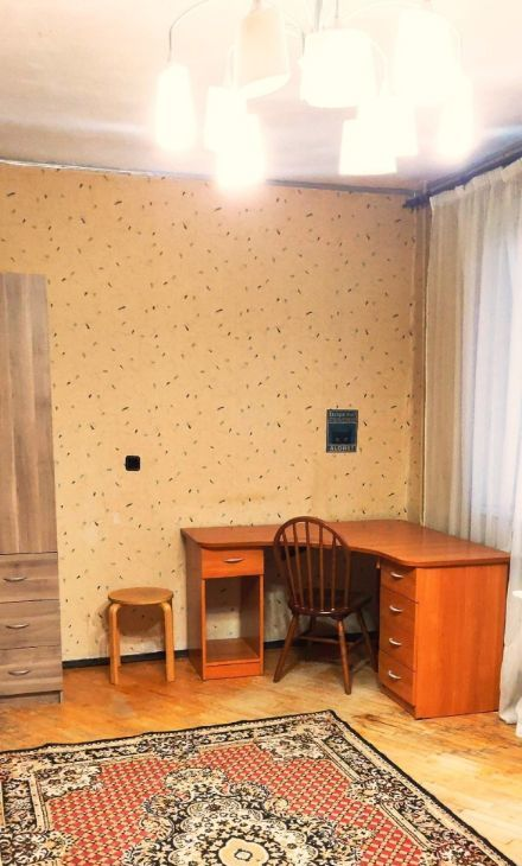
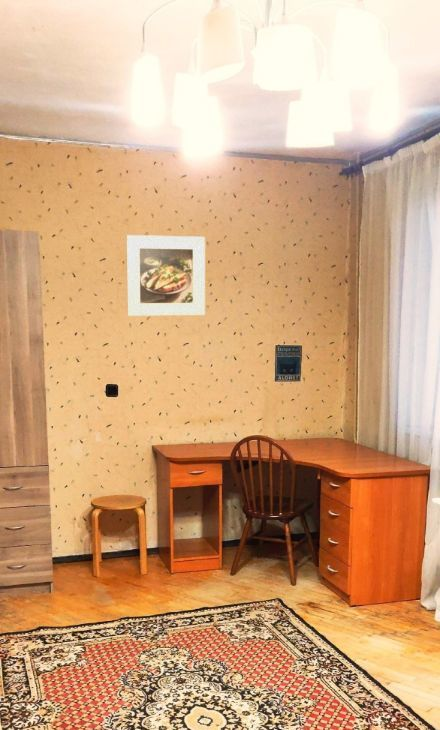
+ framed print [125,234,206,317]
